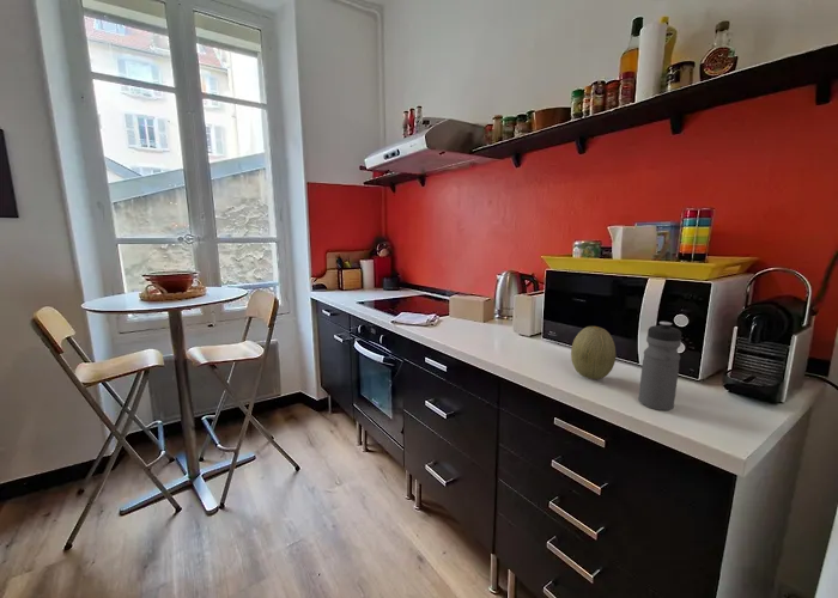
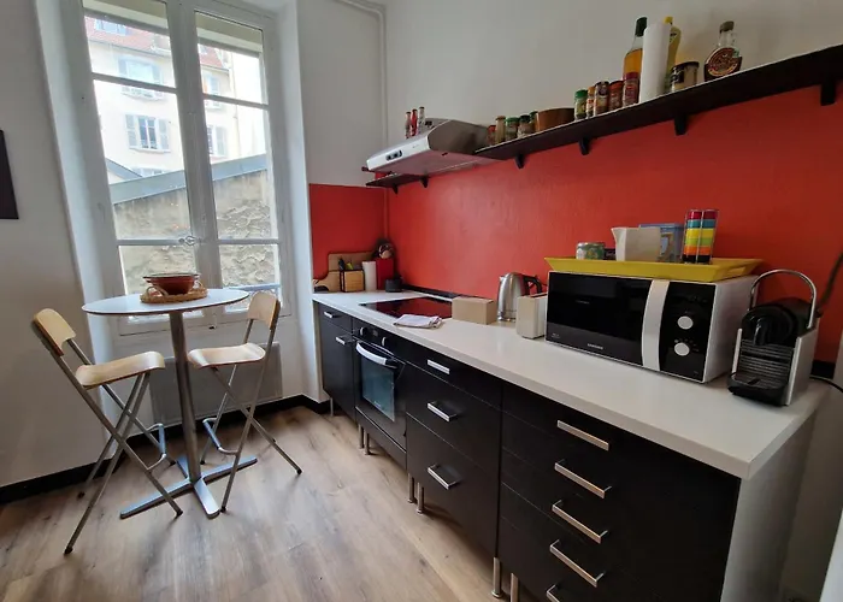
- fruit [570,325,617,380]
- water bottle [637,321,682,411]
